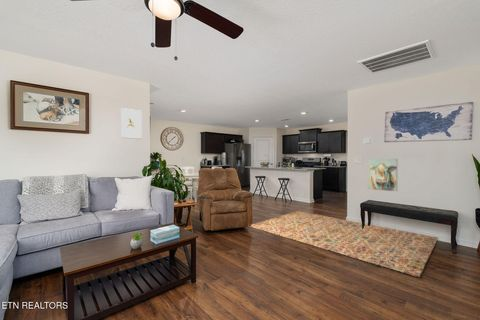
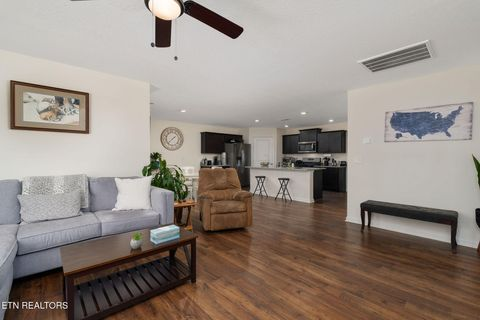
- wall sculpture [120,107,143,140]
- rug [249,210,439,278]
- wall art [367,158,398,192]
